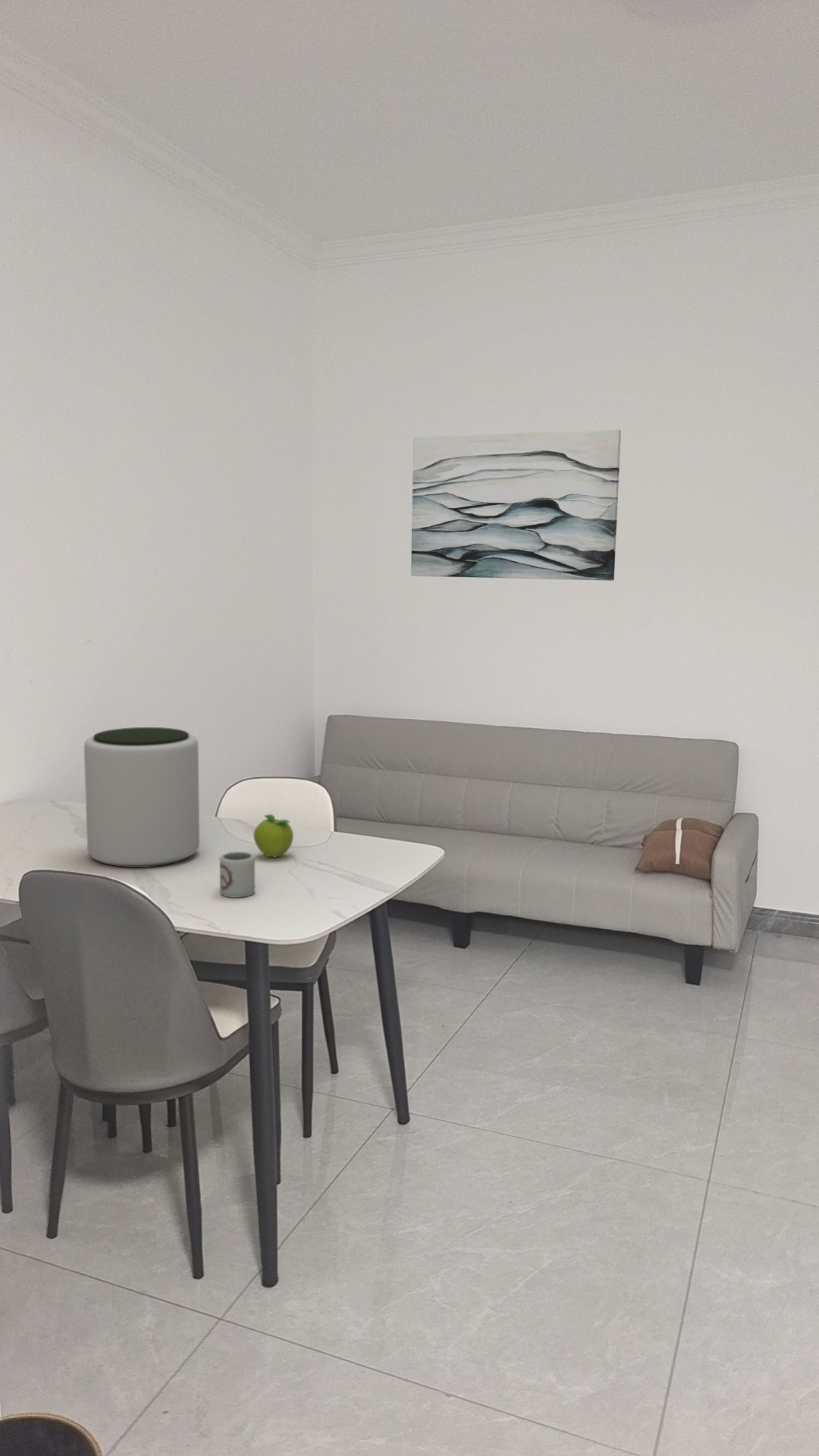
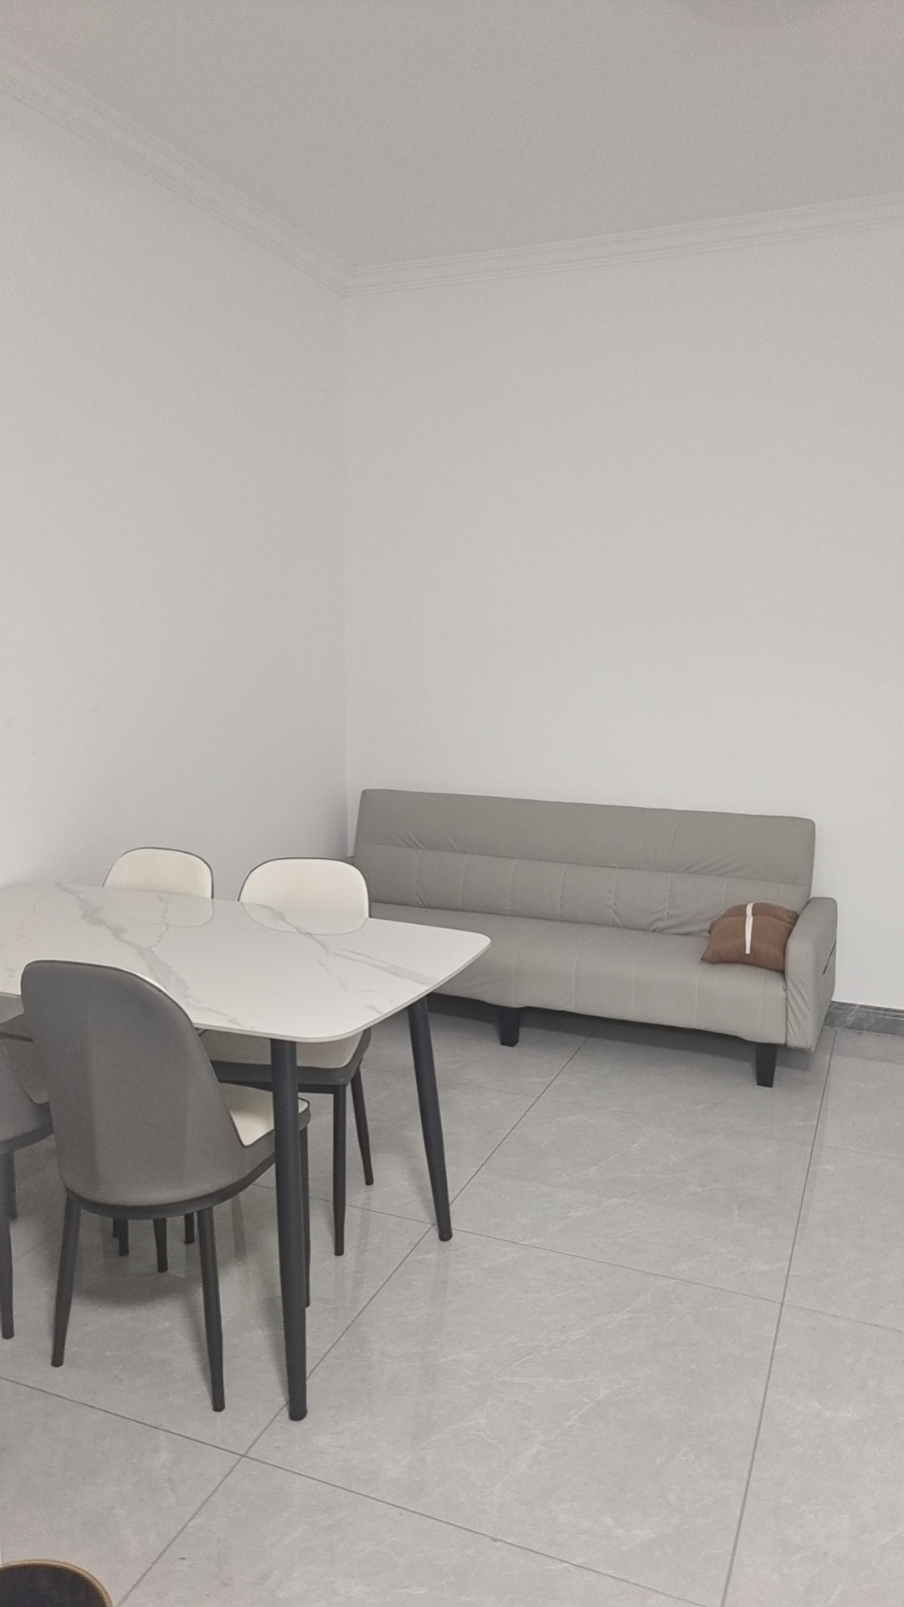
- cup [219,851,256,899]
- fruit [253,814,294,858]
- wall art [410,428,622,582]
- plant pot [83,726,200,868]
